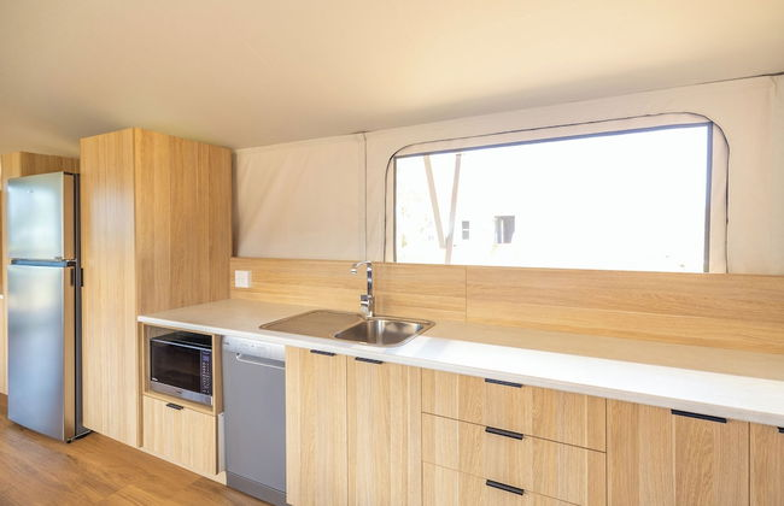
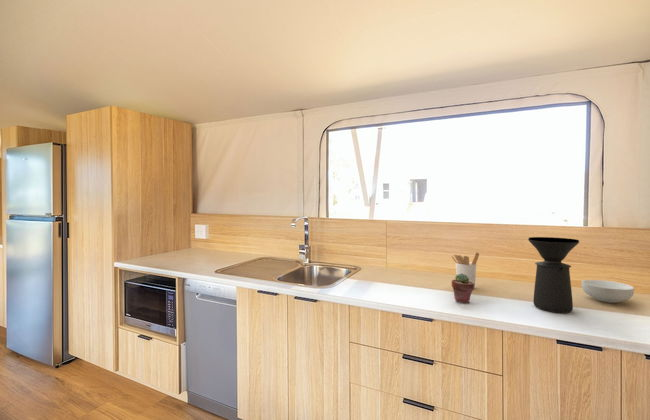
+ cereal bowl [580,279,635,304]
+ potted succulent [451,273,475,304]
+ utensil holder [450,252,480,289]
+ coffee maker [527,236,580,314]
